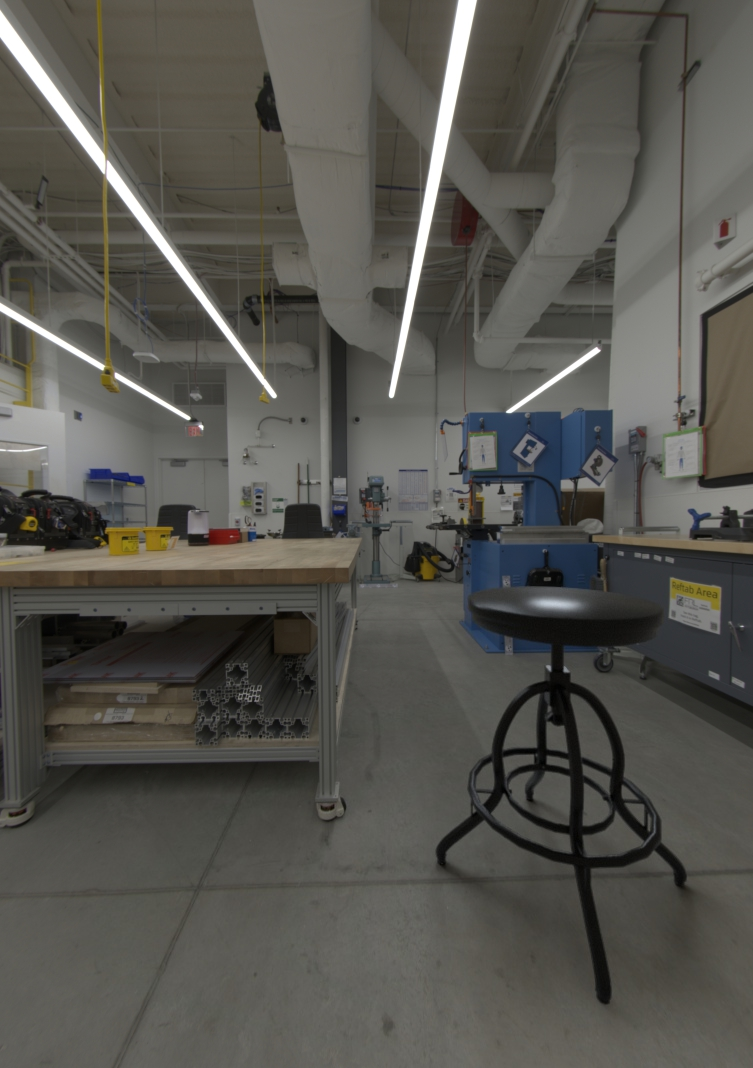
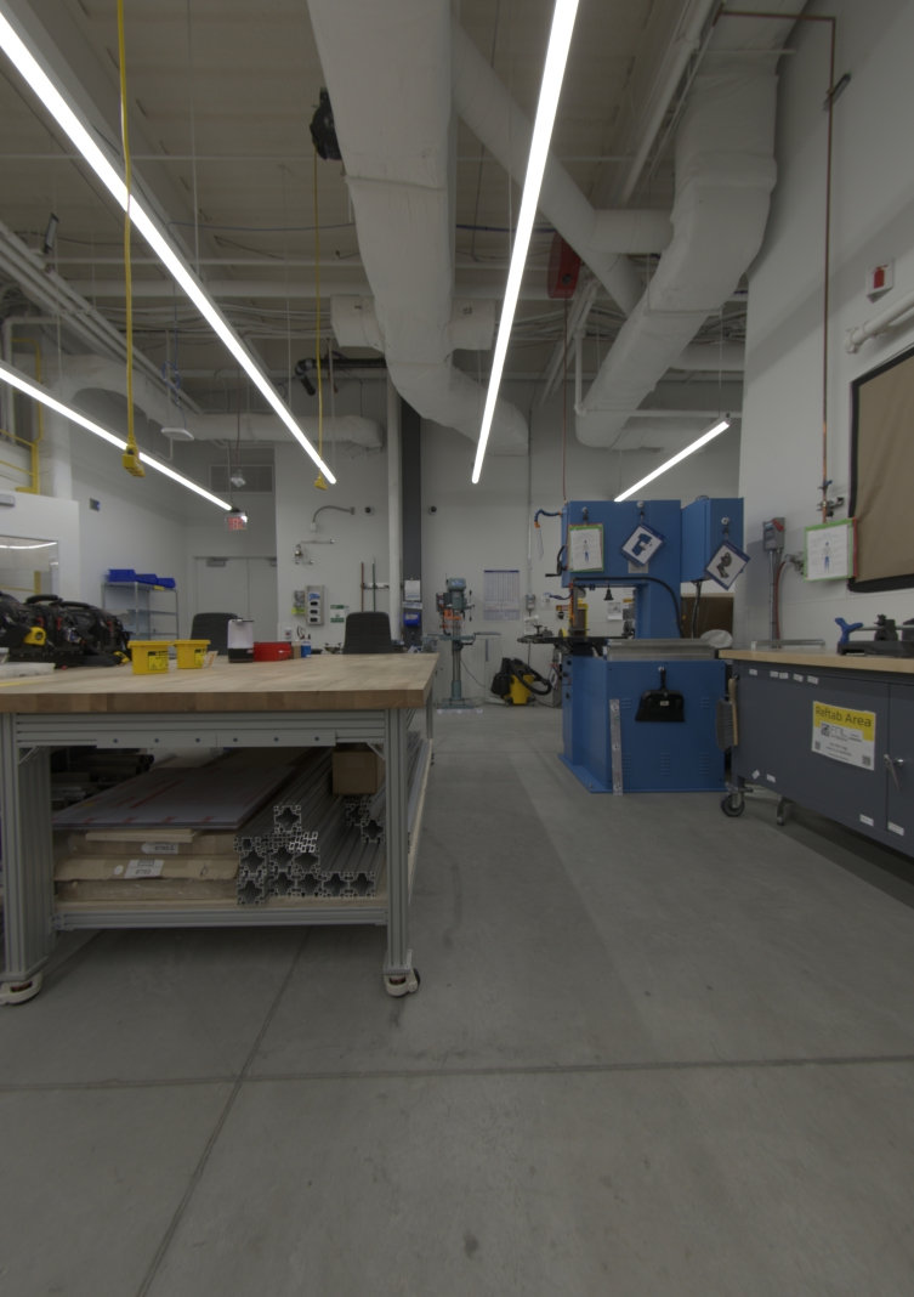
- stool [434,585,688,1006]
